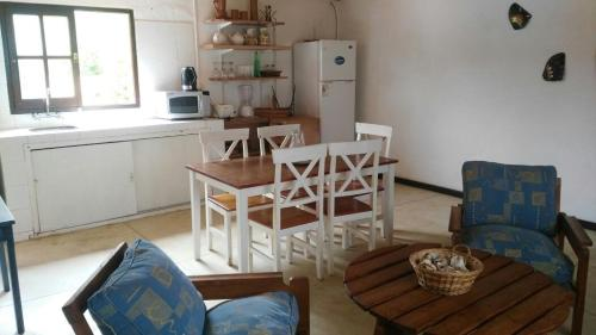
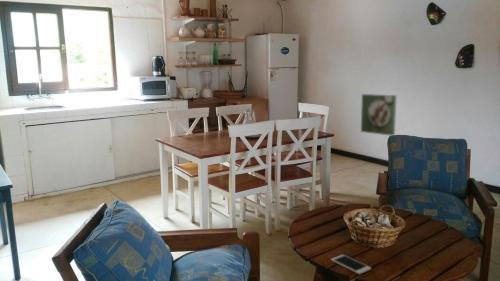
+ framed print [360,93,397,136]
+ cell phone [330,254,372,275]
